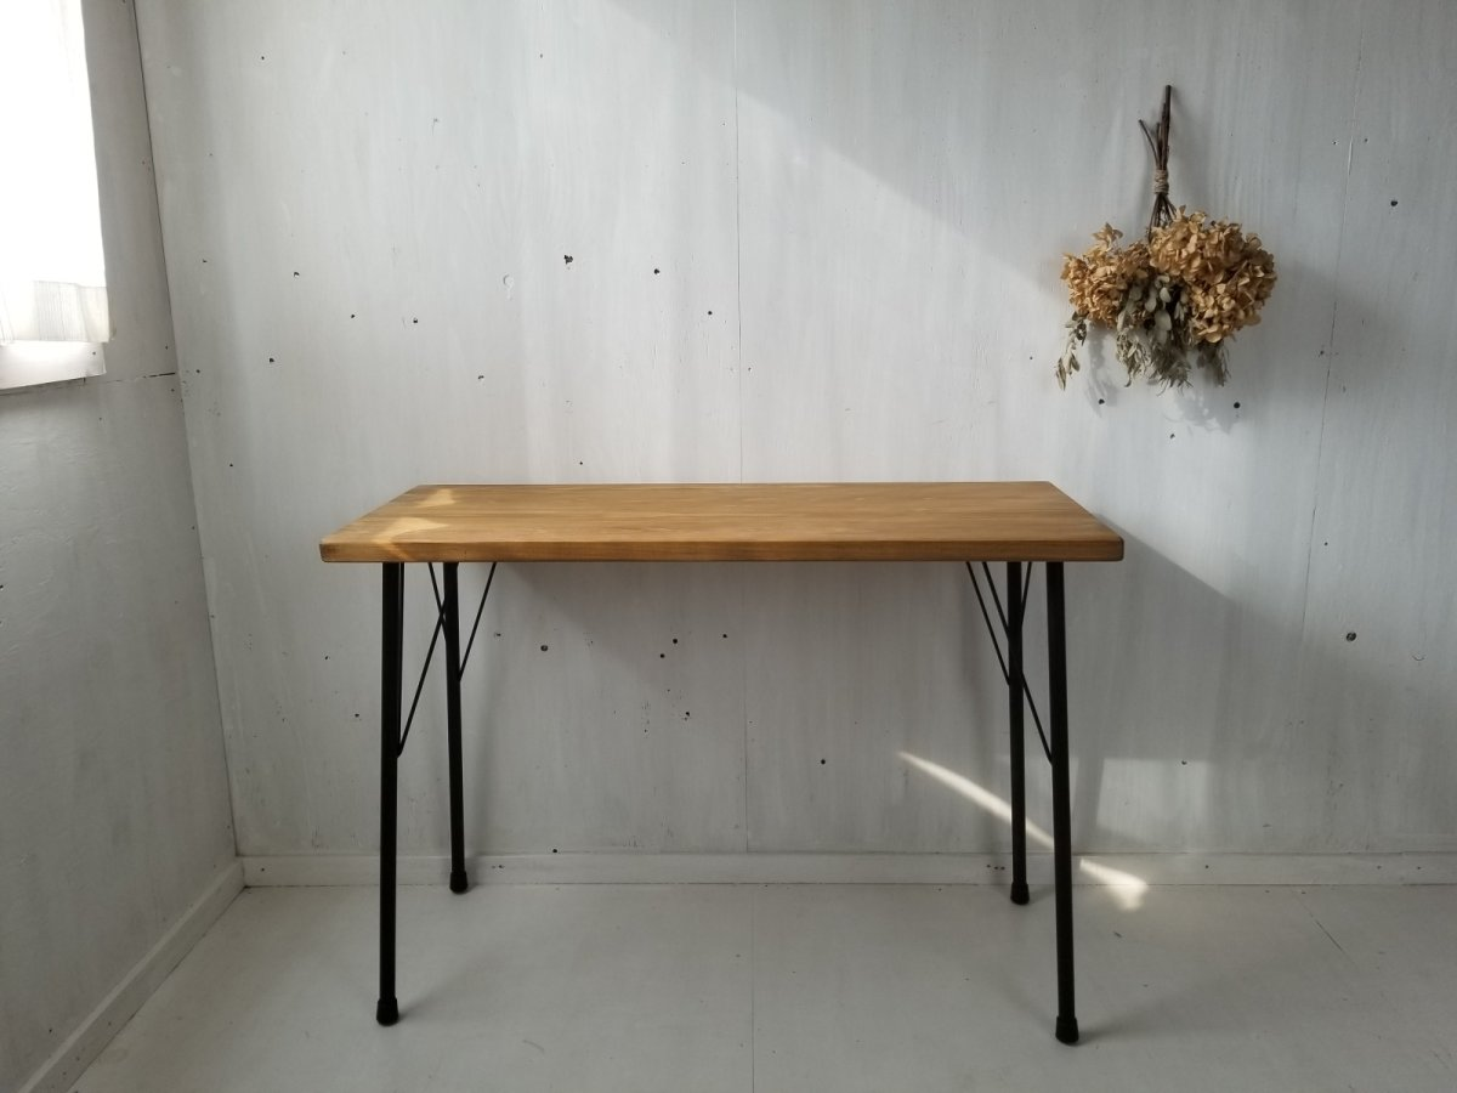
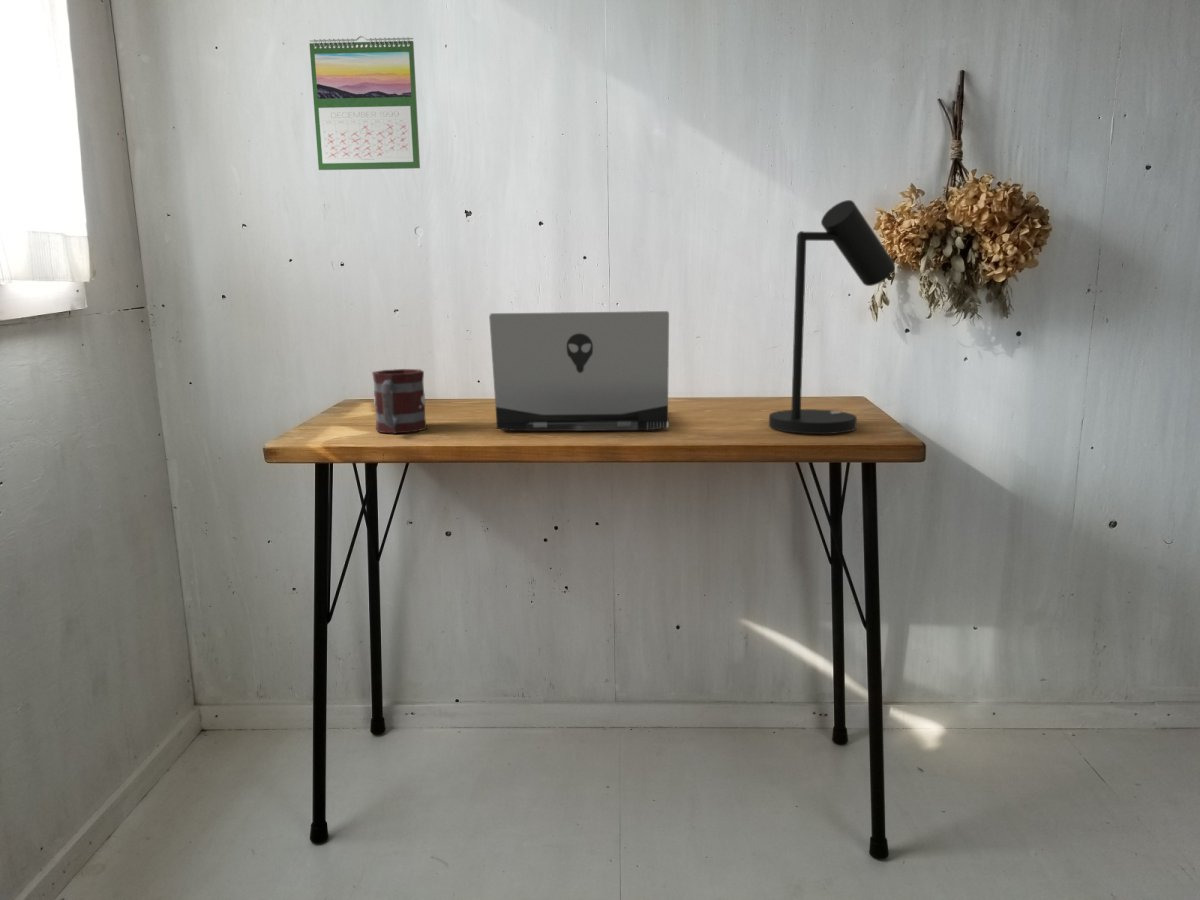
+ desk lamp [768,199,896,435]
+ calendar [308,35,421,171]
+ mug [371,368,428,434]
+ laptop computer [488,310,670,432]
